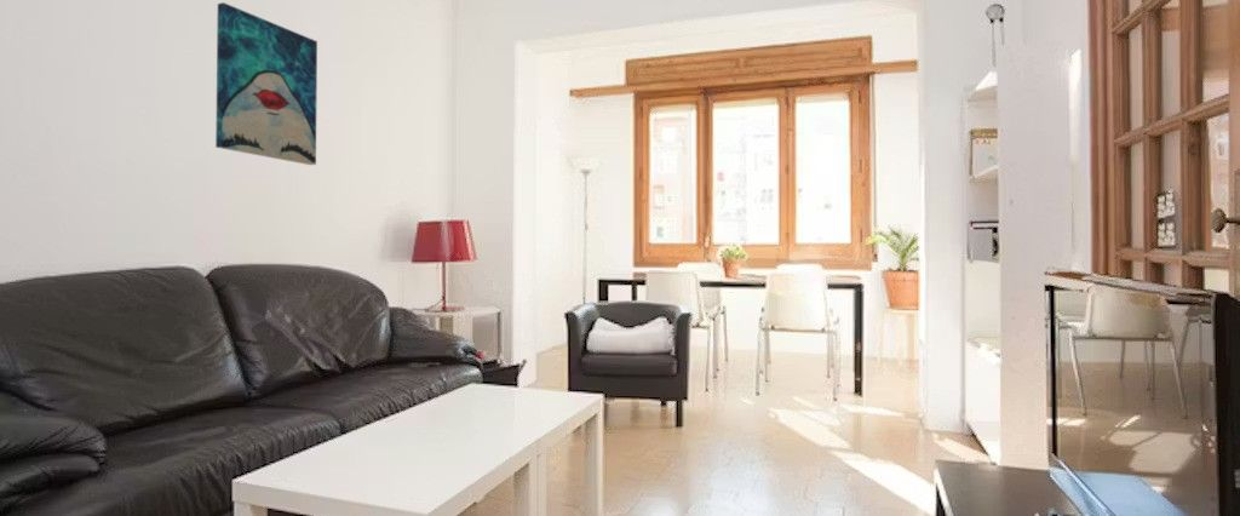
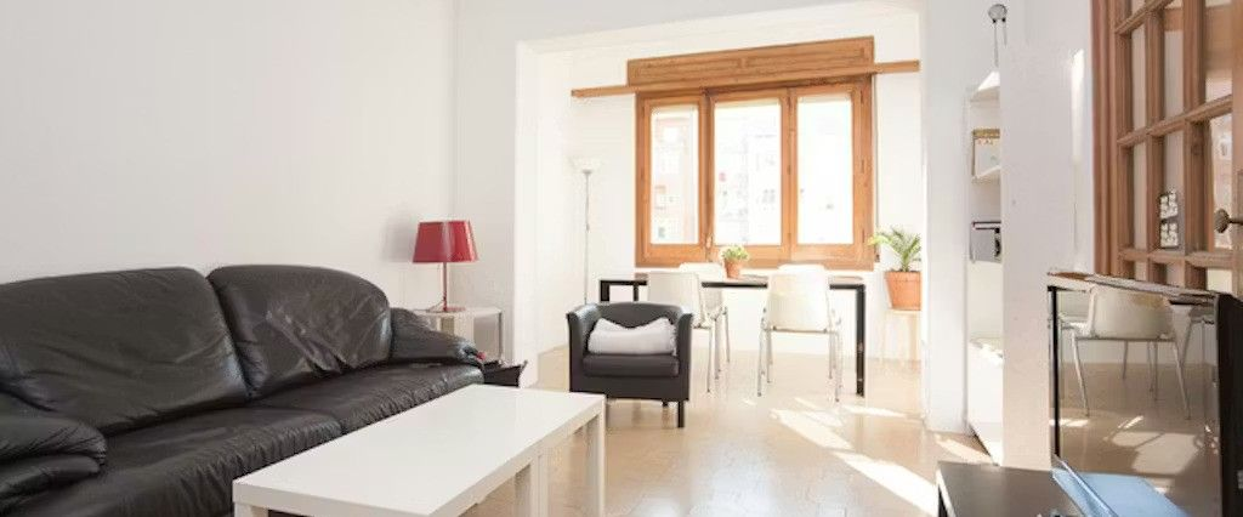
- wall art [214,1,318,166]
